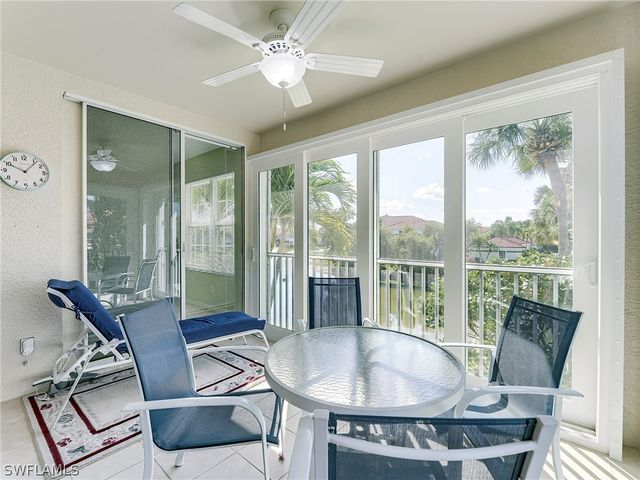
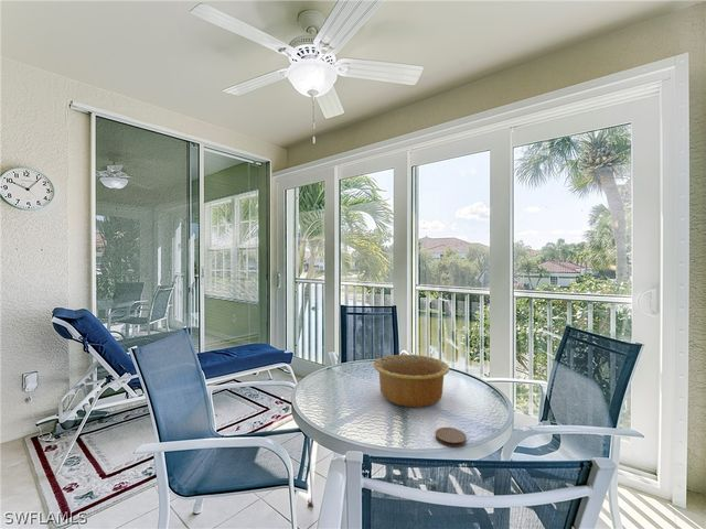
+ coaster [435,427,468,447]
+ bowl [373,354,451,408]
